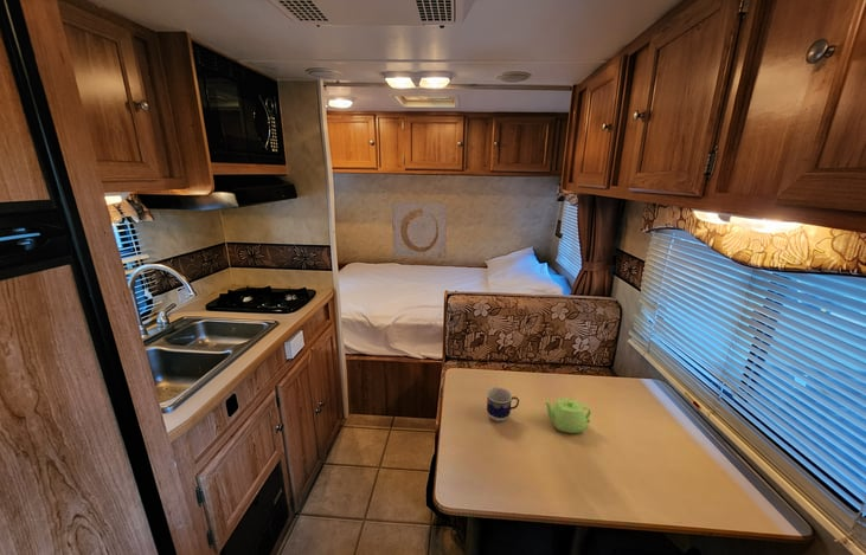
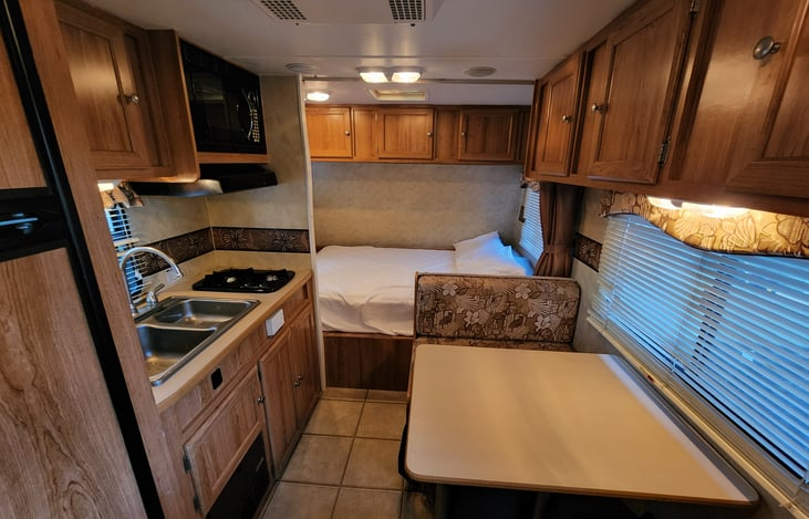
- cup [486,387,520,422]
- wall art [391,201,448,259]
- teapot [541,398,592,434]
